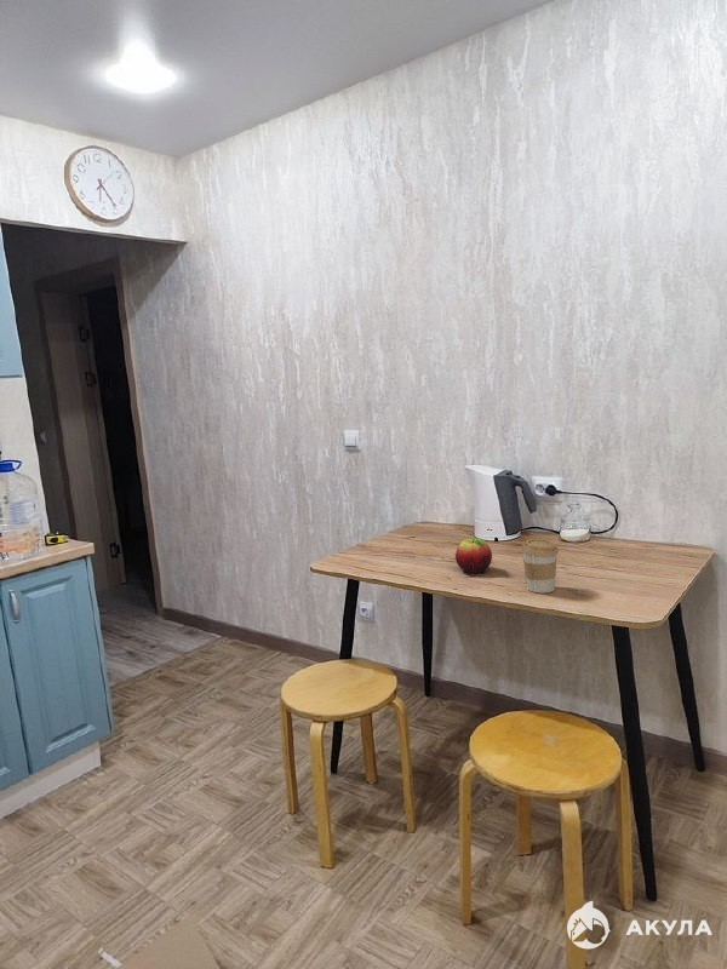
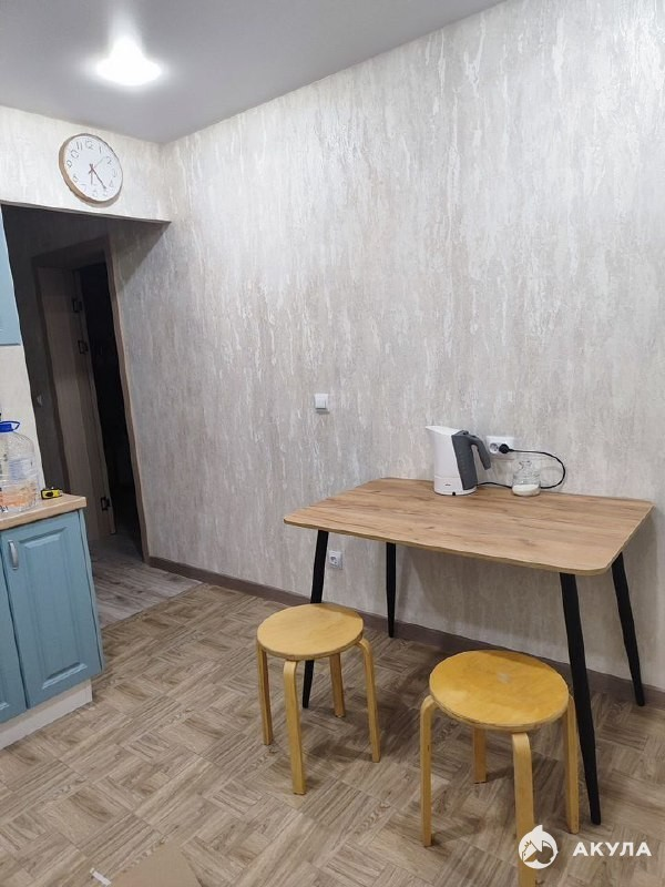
- fruit [454,537,493,574]
- coffee cup [521,538,560,595]
